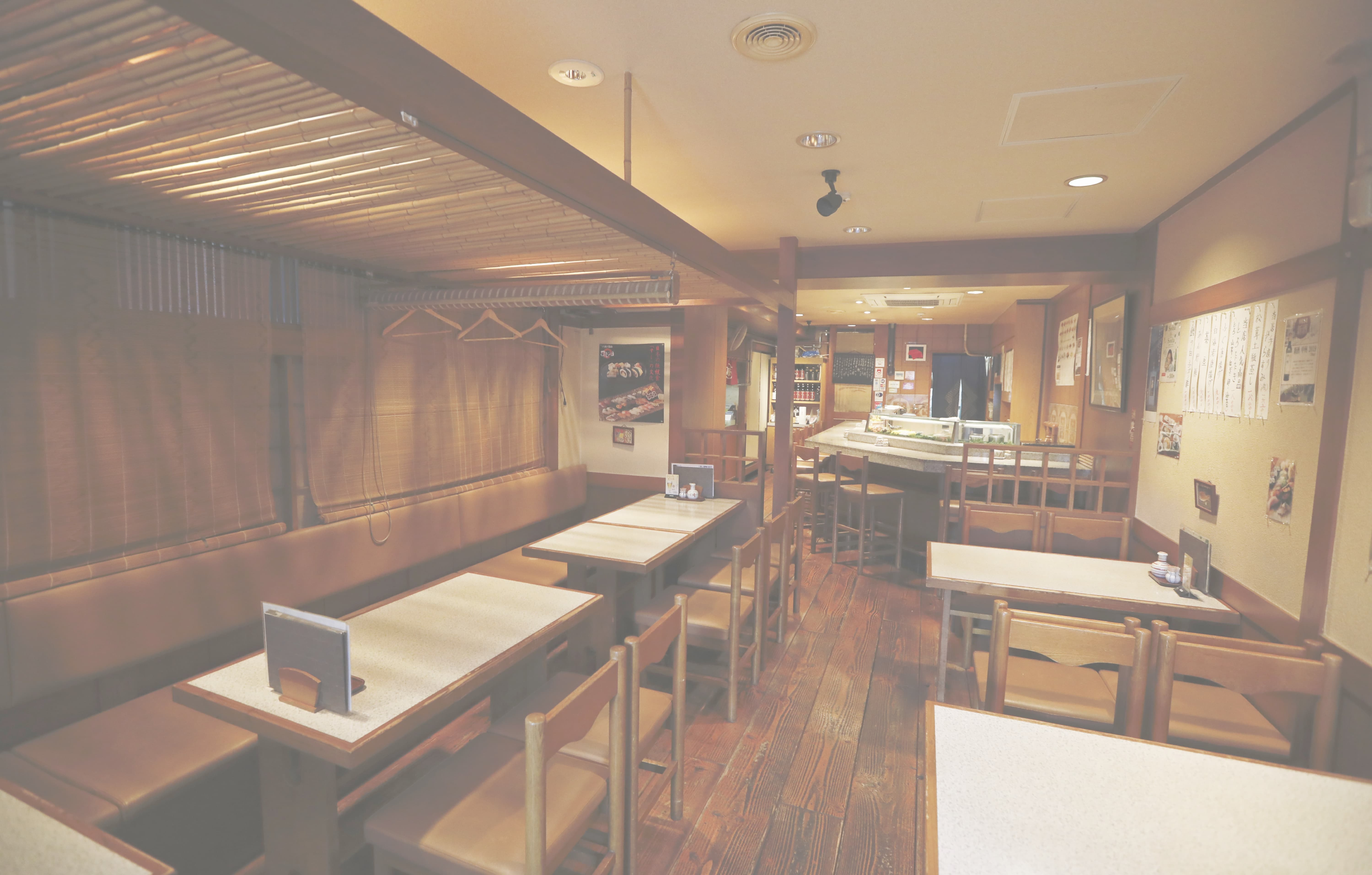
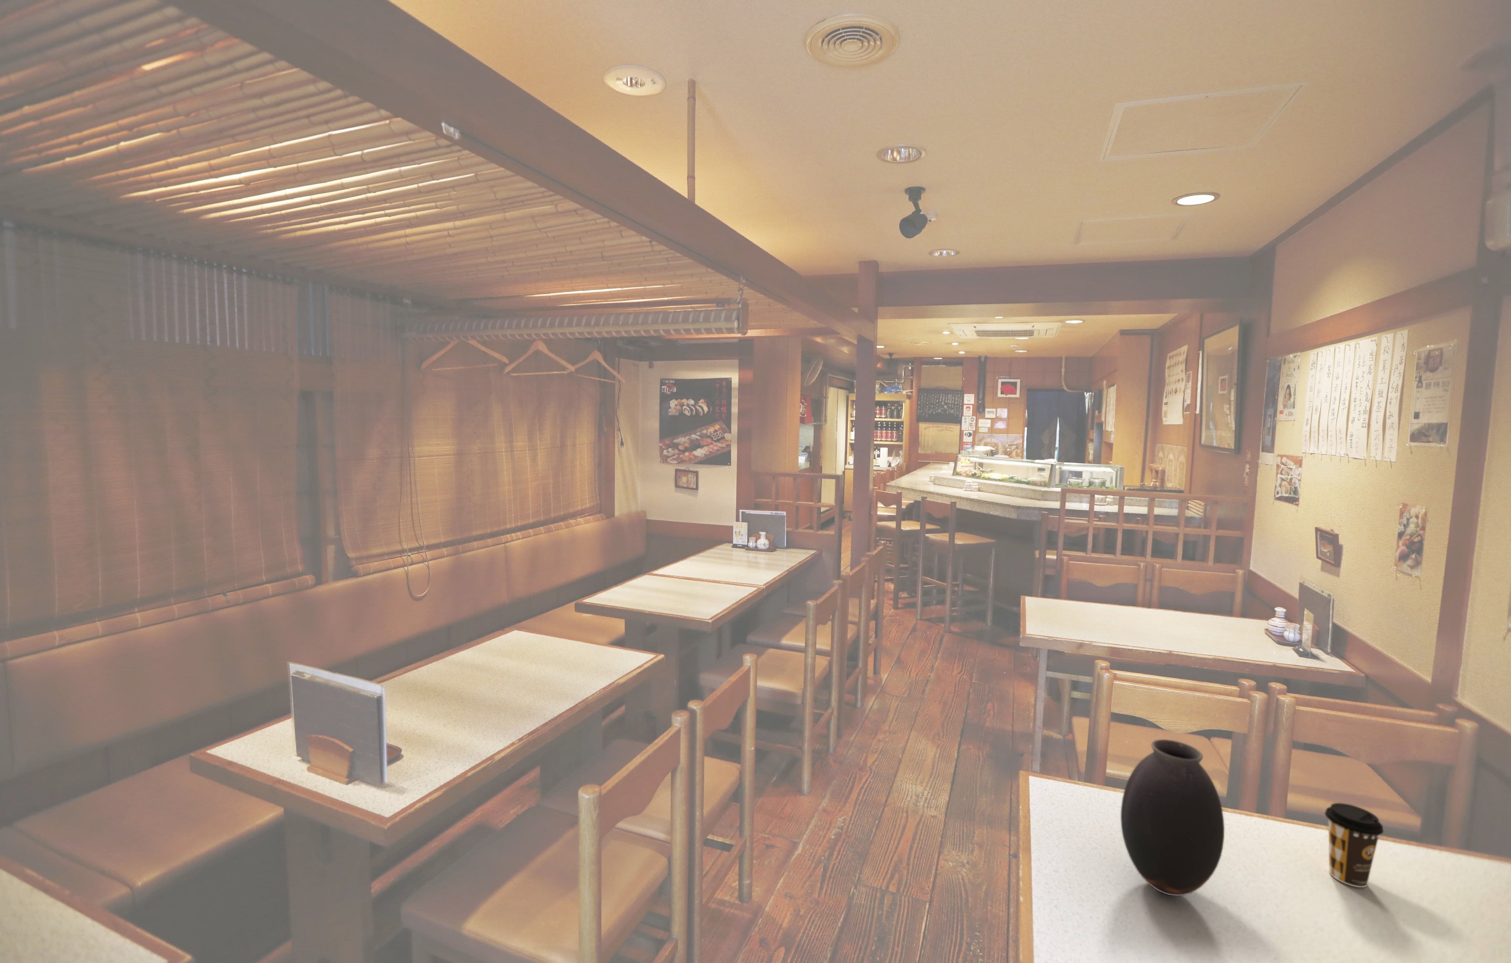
+ vase [1120,740,1225,896]
+ coffee cup [1325,802,1383,888]
